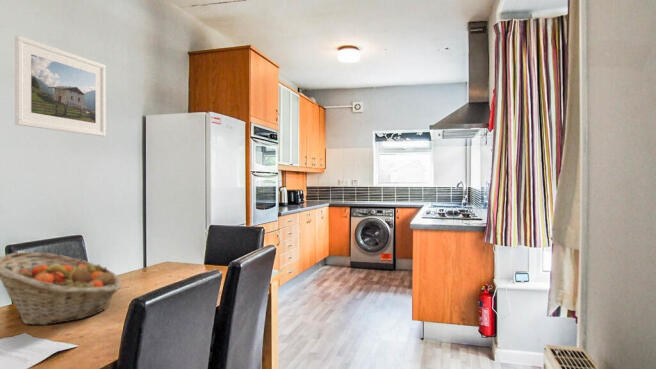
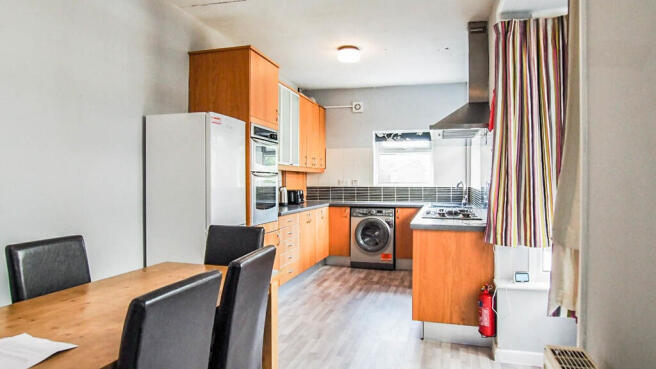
- fruit basket [0,251,122,326]
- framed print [14,35,107,137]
